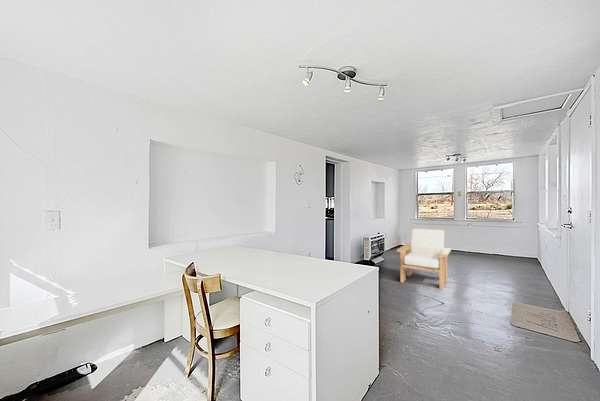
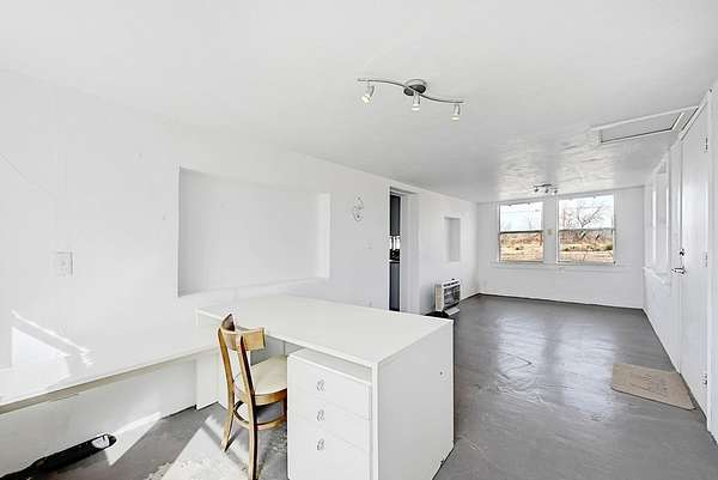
- armchair [396,227,452,290]
